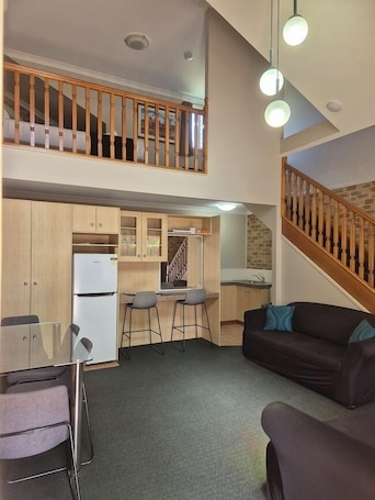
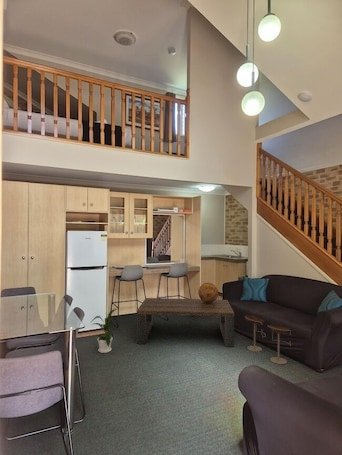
+ house plant [90,308,125,354]
+ bar stool [244,315,292,365]
+ coffee table [136,297,236,348]
+ decorative sphere [197,282,219,303]
